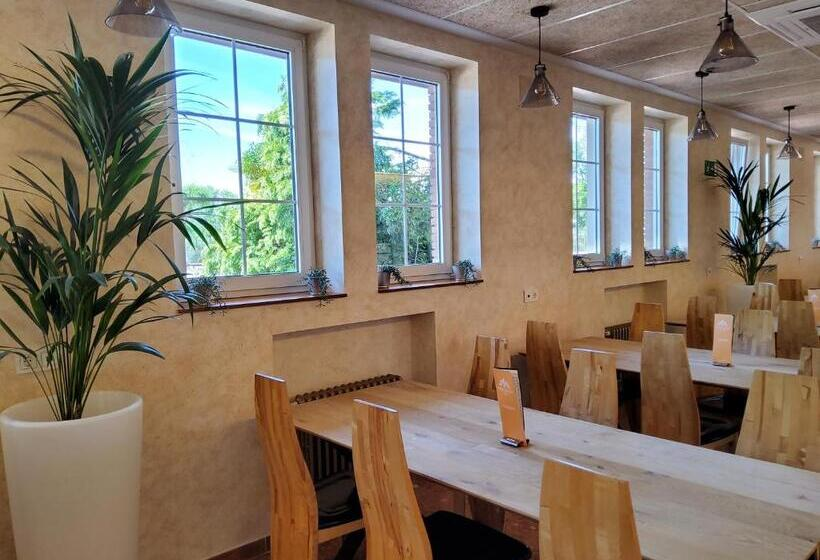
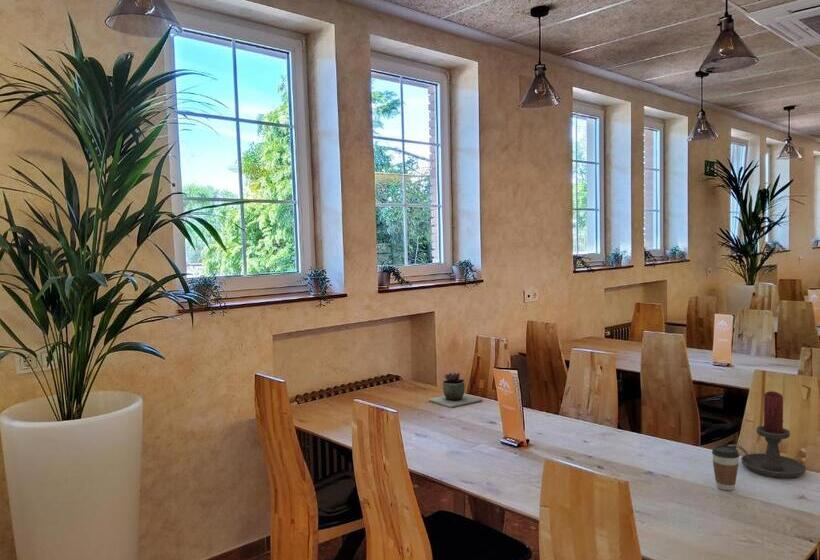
+ succulent plant [428,372,484,409]
+ candle holder [727,390,807,479]
+ coffee cup [711,444,740,491]
